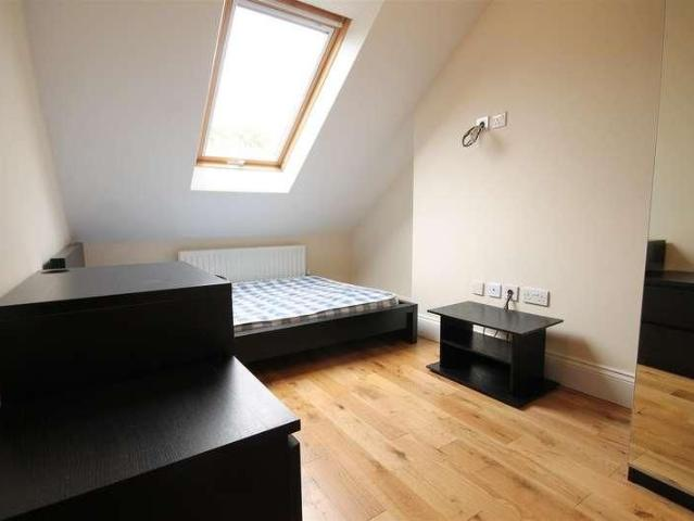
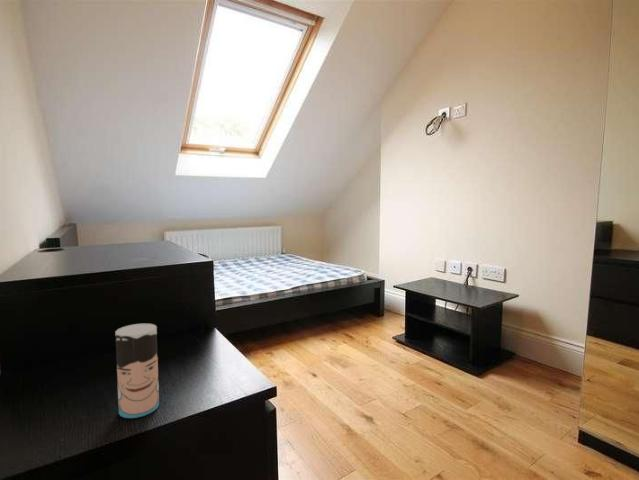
+ cup [114,323,160,419]
